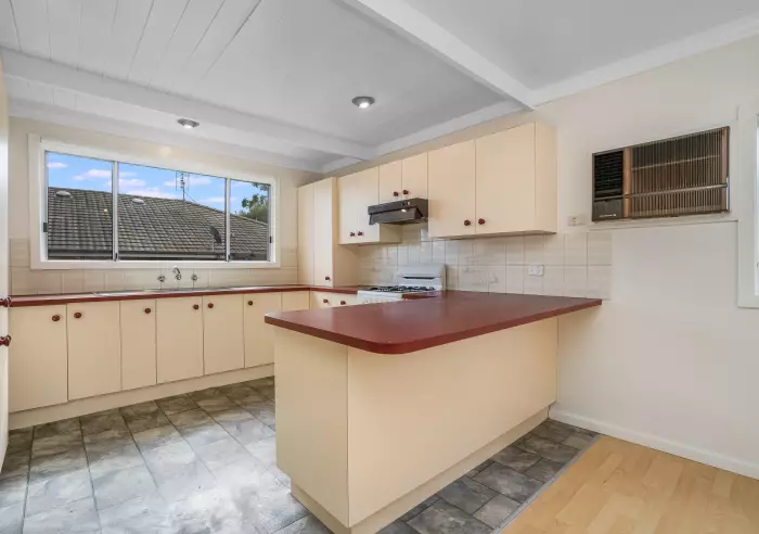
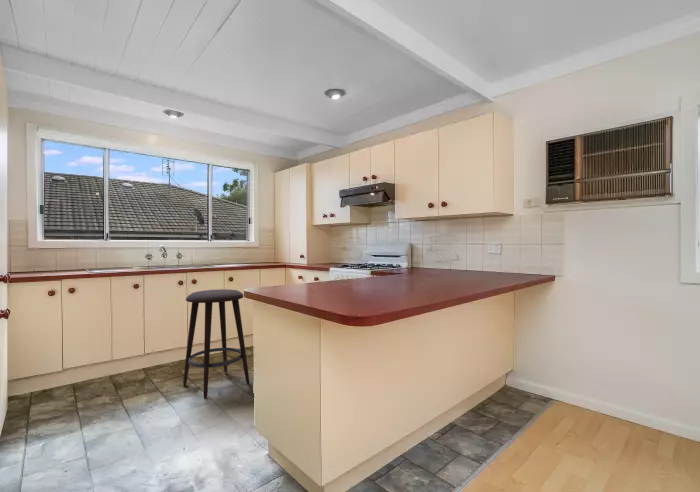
+ stool [182,288,250,399]
